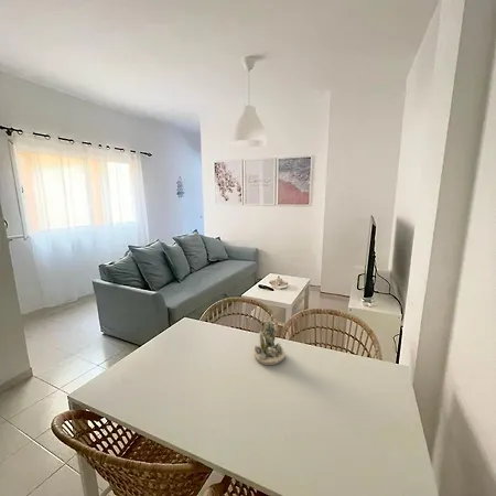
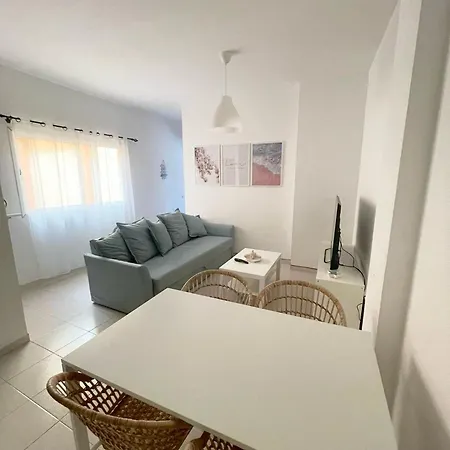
- succulent planter [252,320,287,366]
